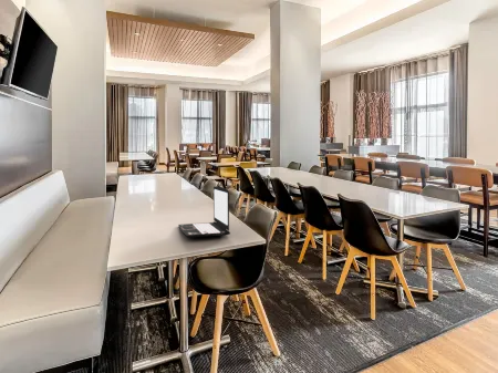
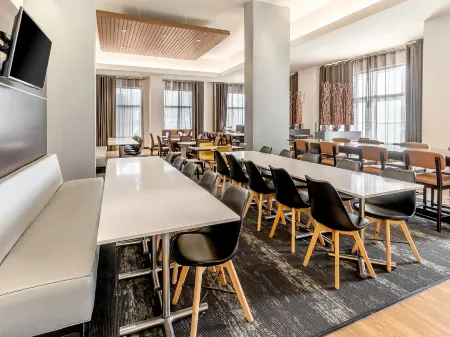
- laptop [177,185,231,238]
